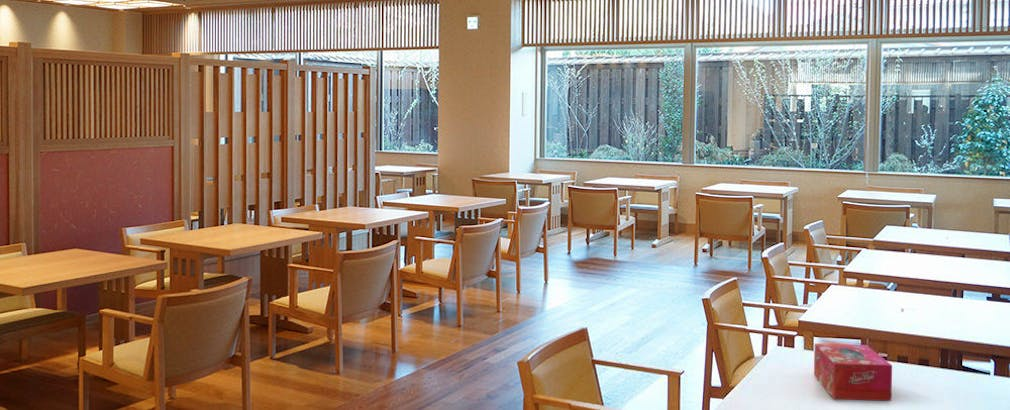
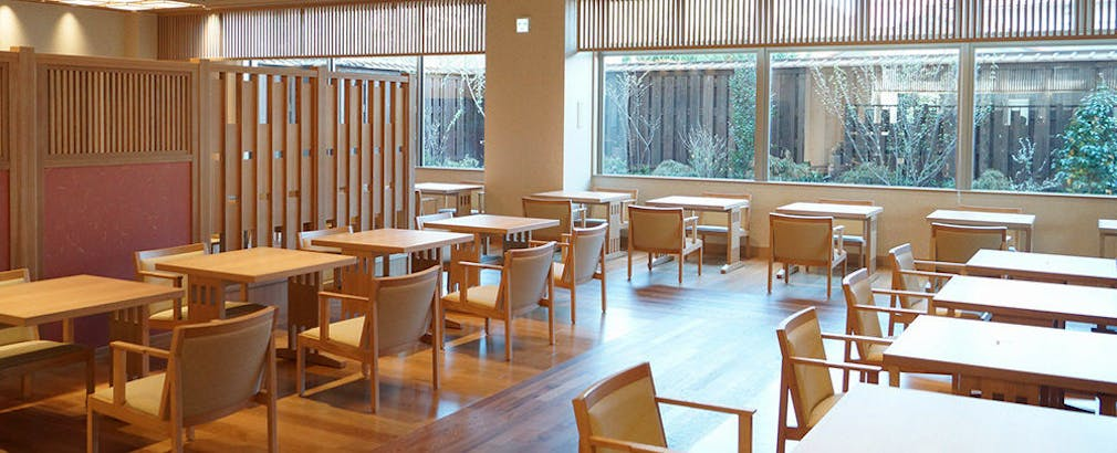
- tissue box [813,343,893,402]
